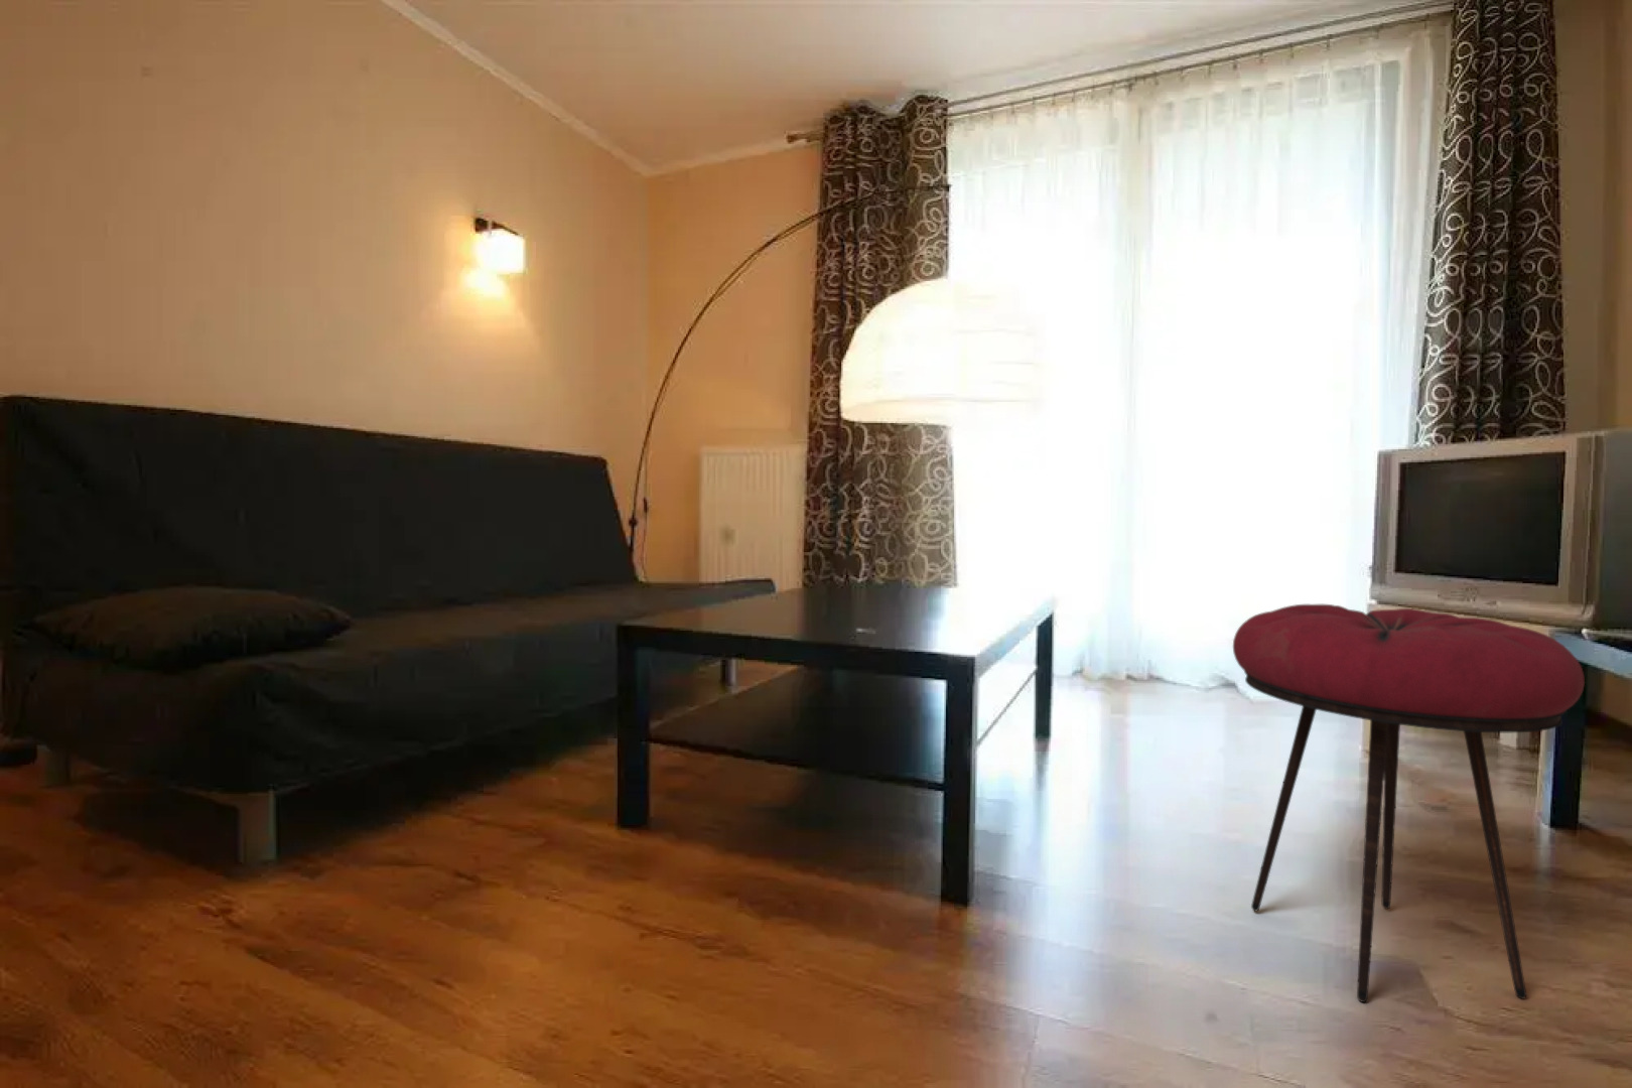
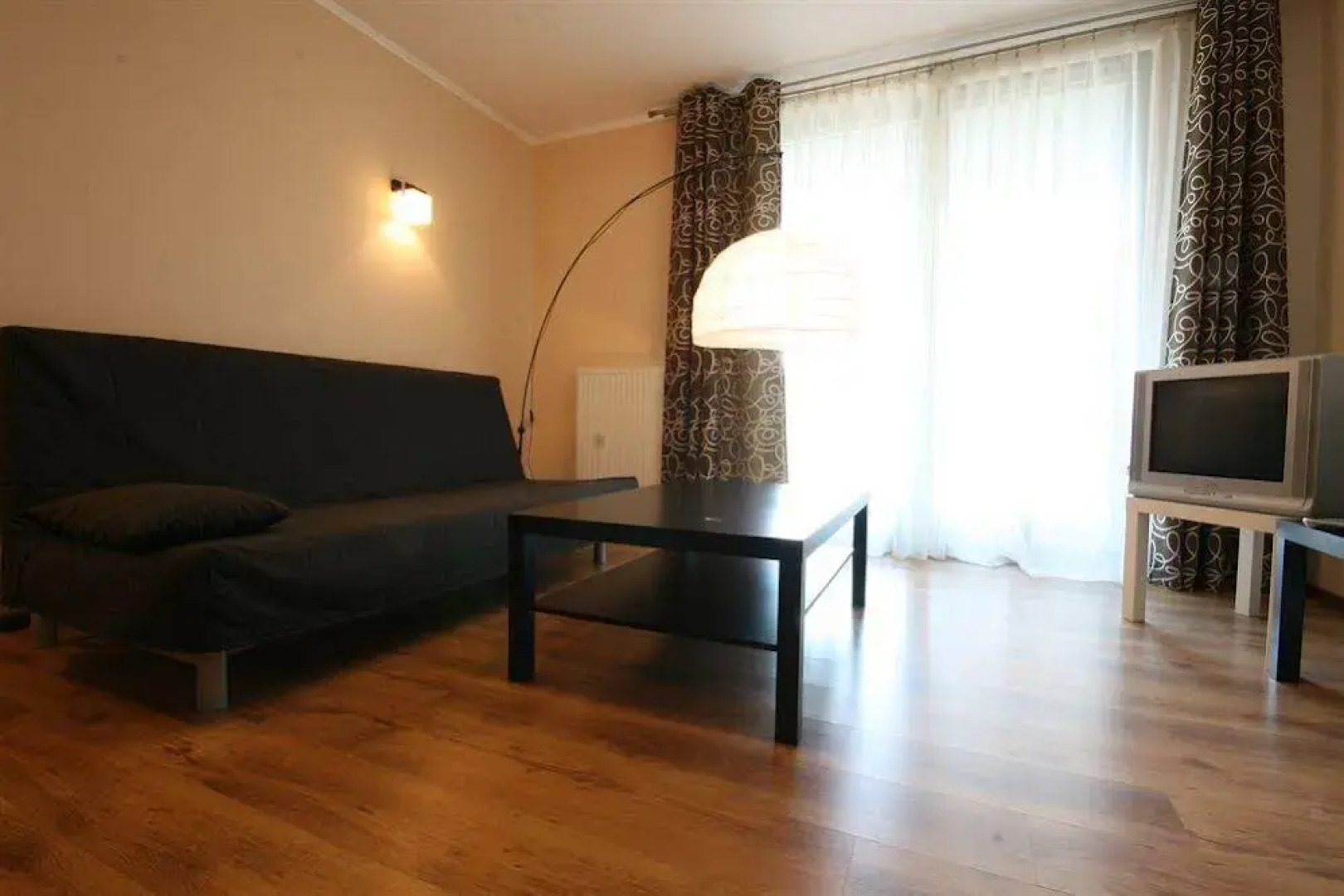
- stool [1232,604,1586,1003]
